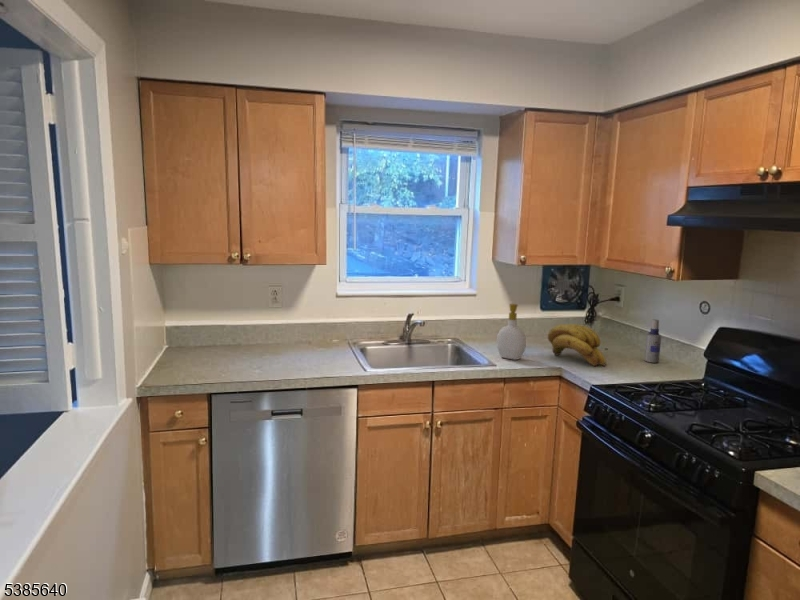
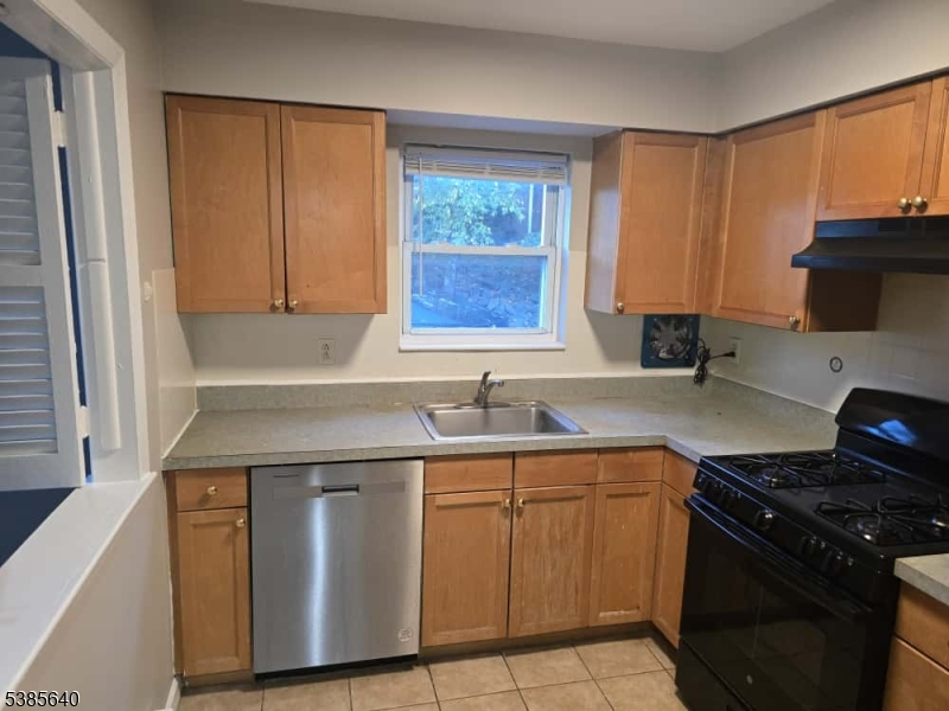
- banana bunch [547,323,607,367]
- spray bottle [643,318,663,364]
- soap bottle [496,303,527,361]
